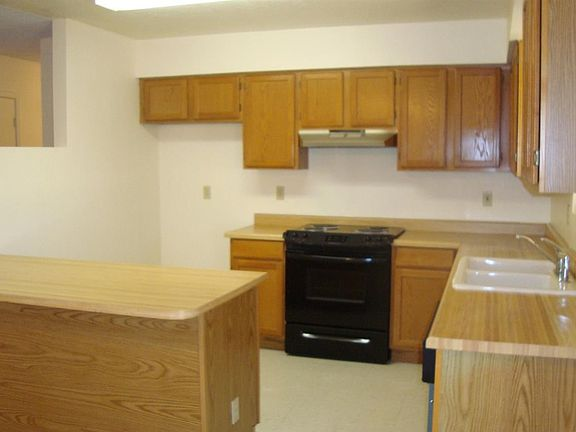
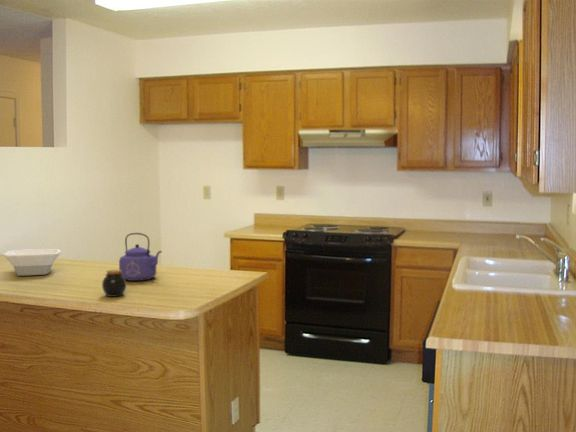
+ kettle [118,232,163,282]
+ jar [101,269,127,298]
+ bowl [3,248,62,277]
